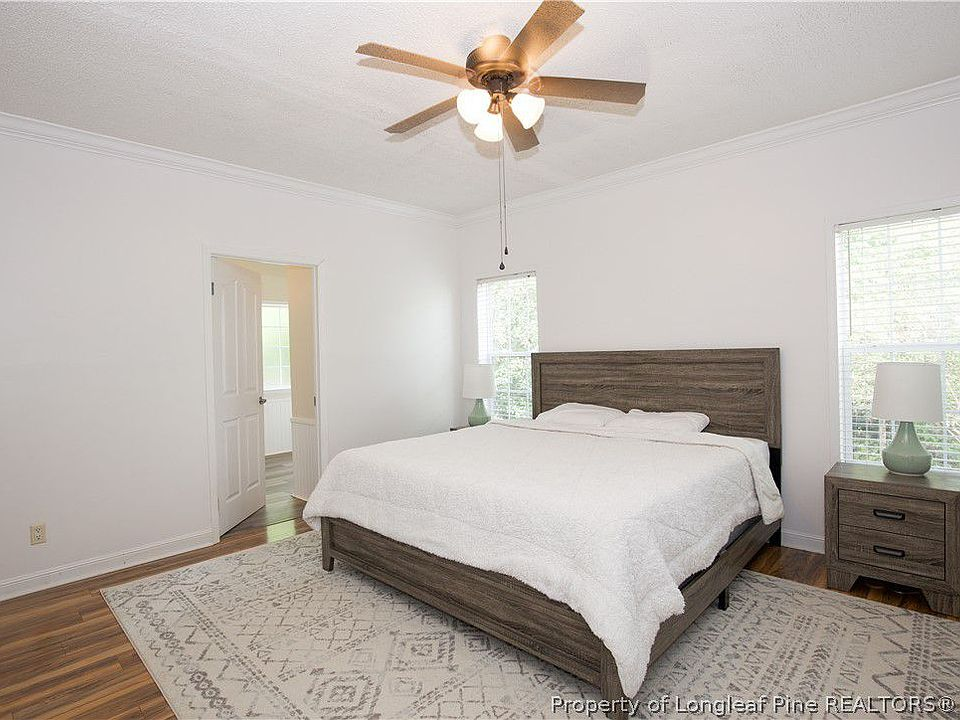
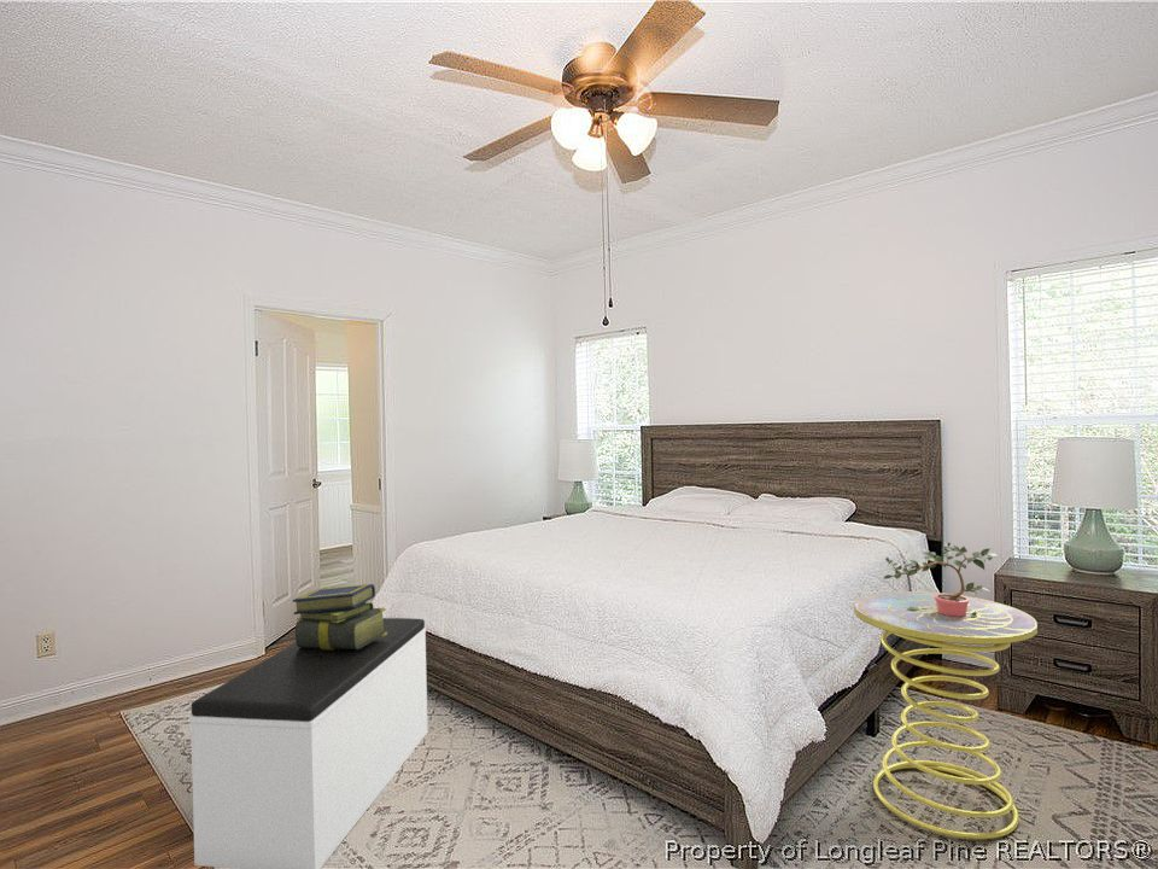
+ potted plant [883,542,1000,617]
+ stack of books [292,583,387,651]
+ bench [188,617,428,869]
+ side table [853,590,1039,840]
